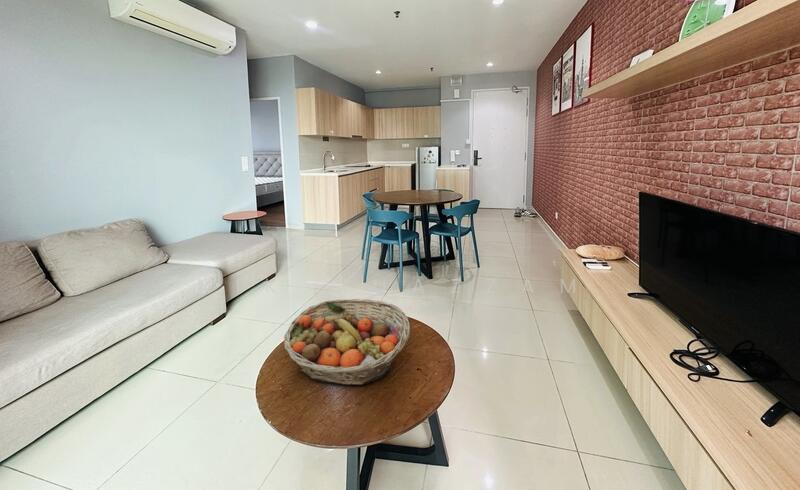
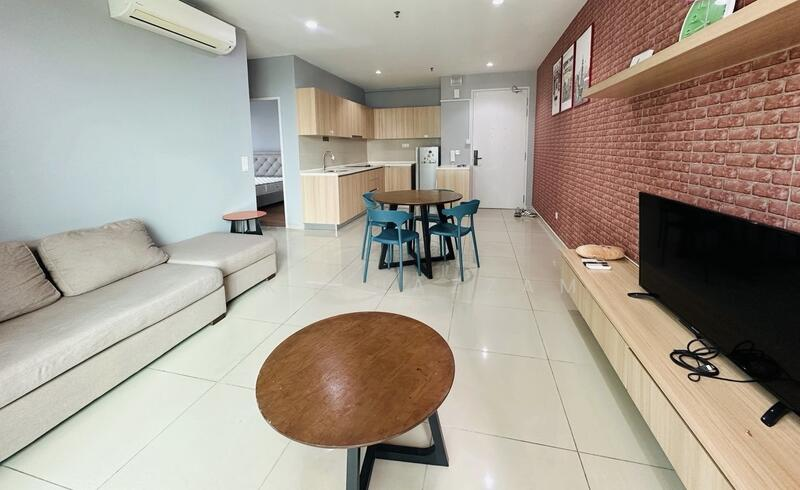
- fruit basket [283,298,411,386]
